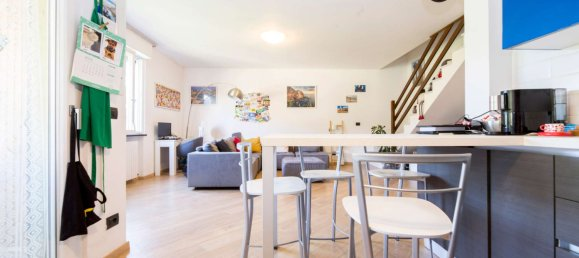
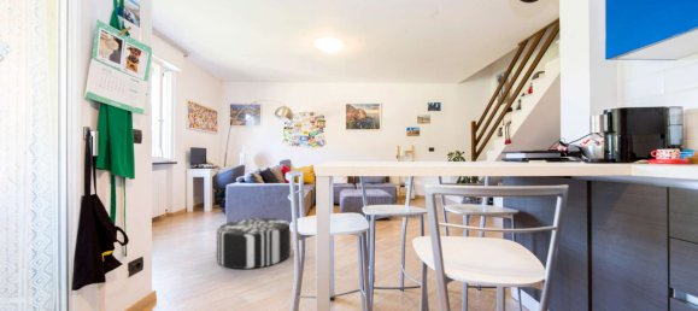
+ pouf [216,217,292,270]
